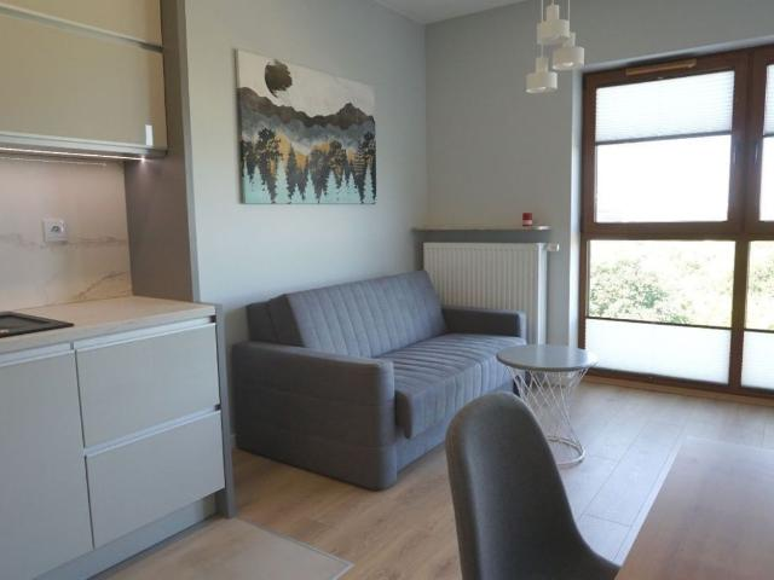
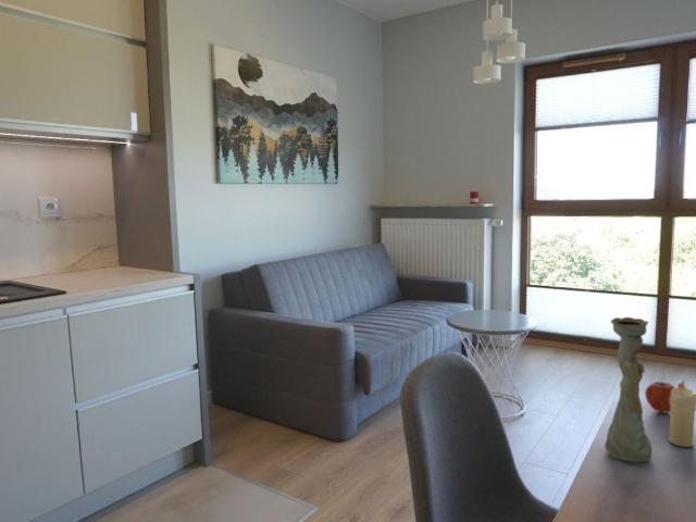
+ apple [644,381,676,414]
+ candle [668,378,696,448]
+ vase [604,316,654,463]
